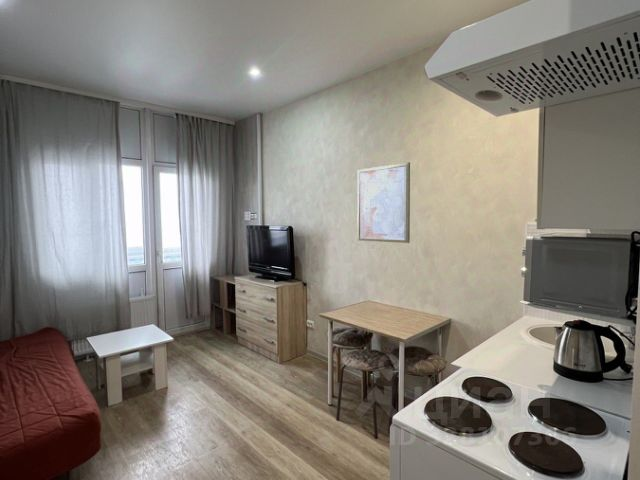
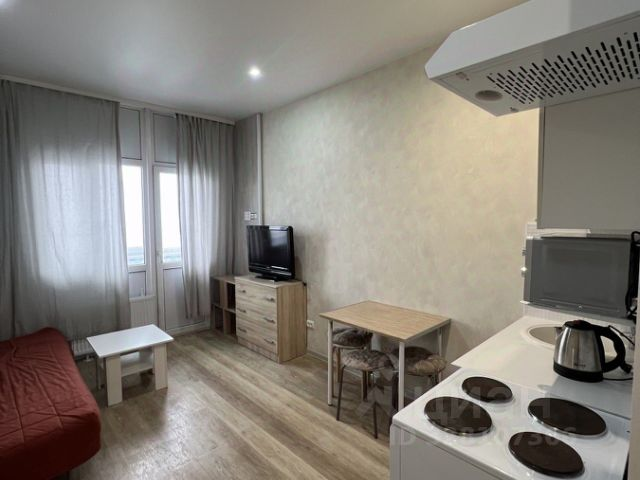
- wall art [356,161,411,244]
